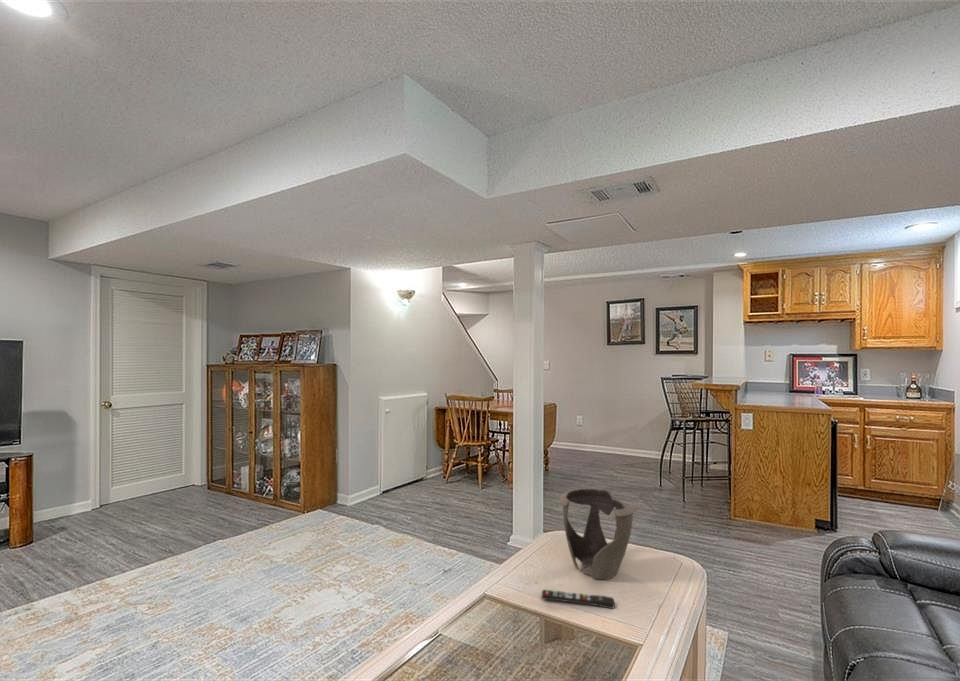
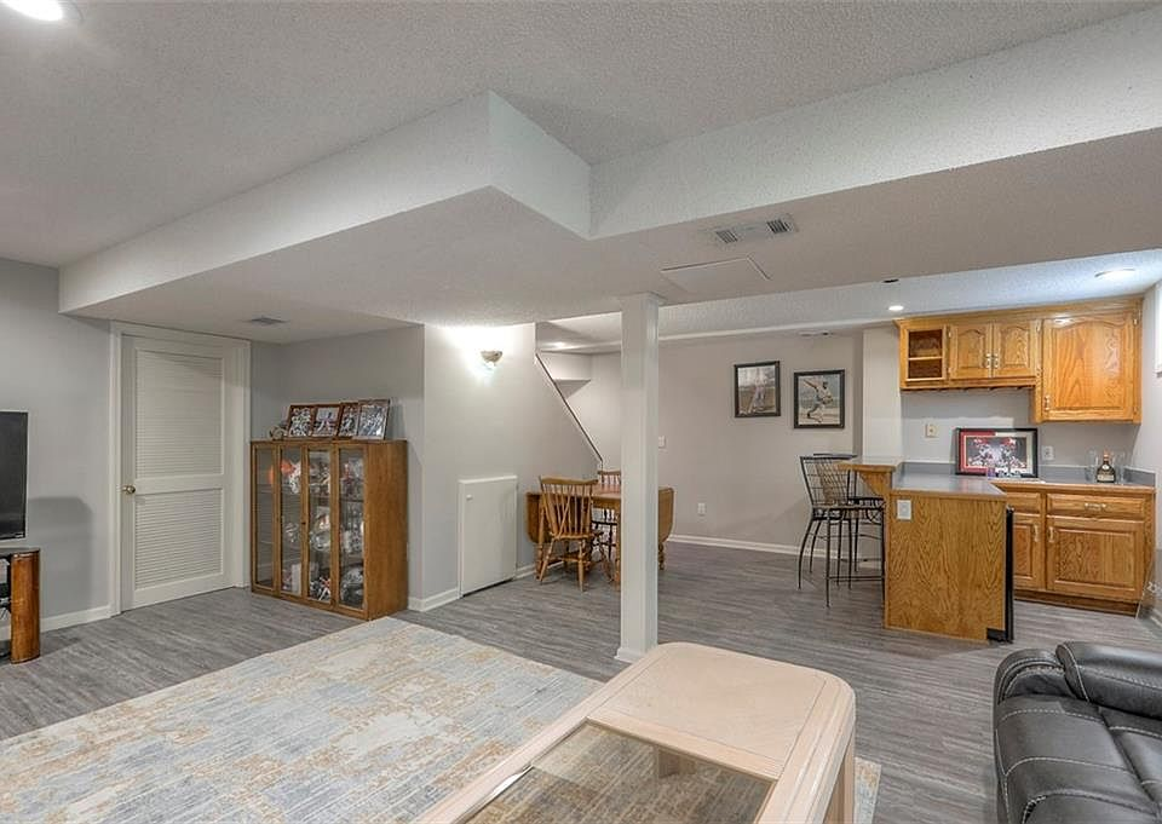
- remote control [540,589,616,610]
- decorative bowl [558,488,638,580]
